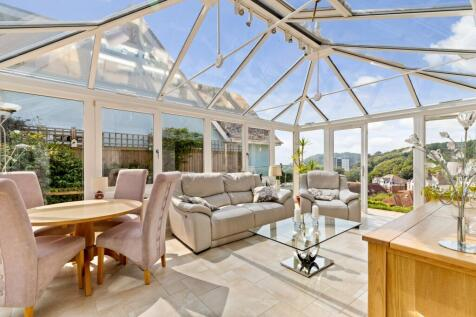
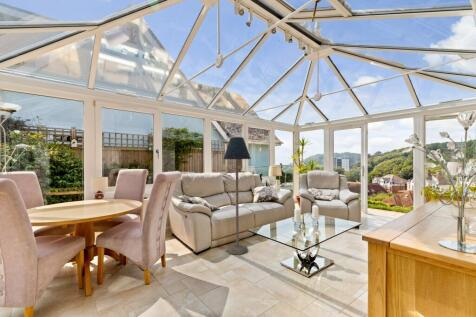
+ floor lamp [222,136,252,256]
